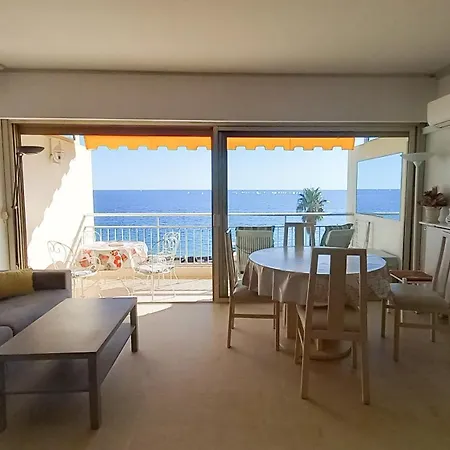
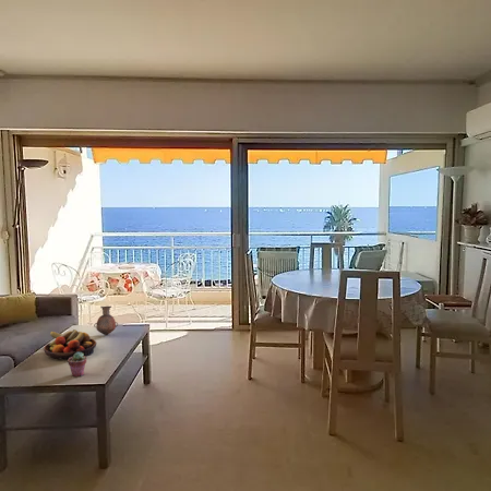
+ vase [93,306,119,337]
+ fruit bowl [43,328,98,361]
+ potted succulent [67,352,87,378]
